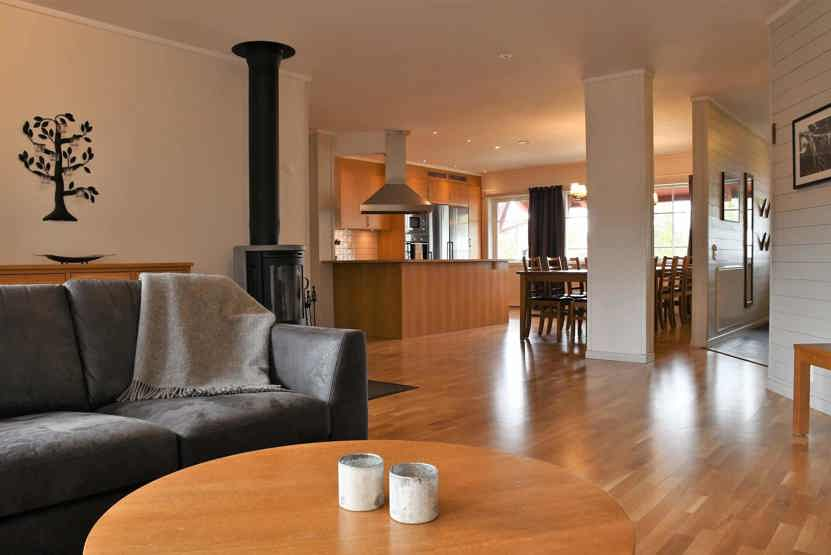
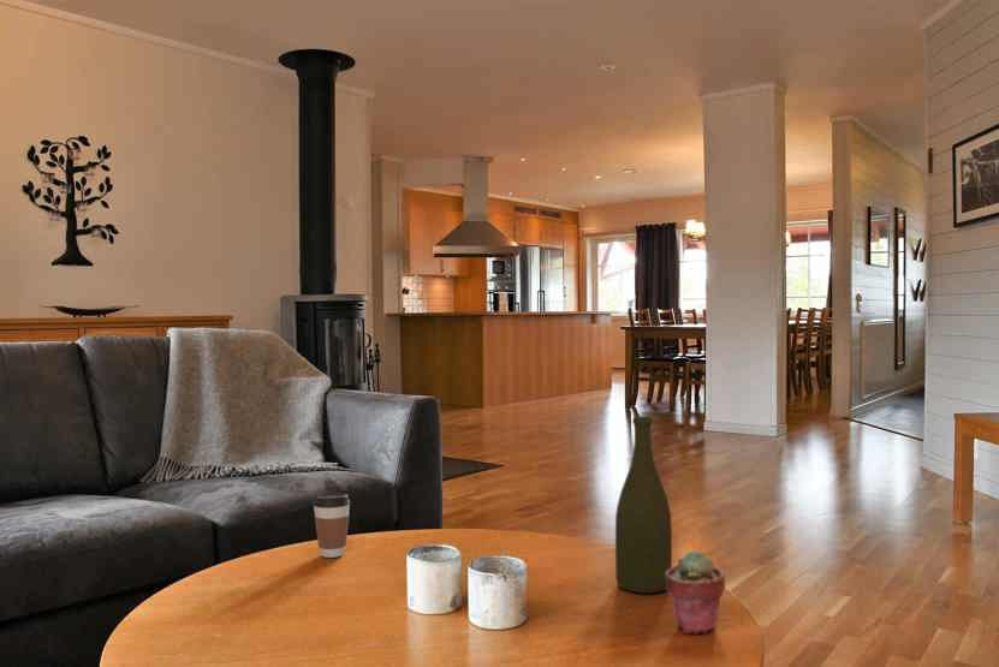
+ bottle [614,416,673,595]
+ coffee cup [313,493,351,559]
+ potted succulent [665,549,726,635]
